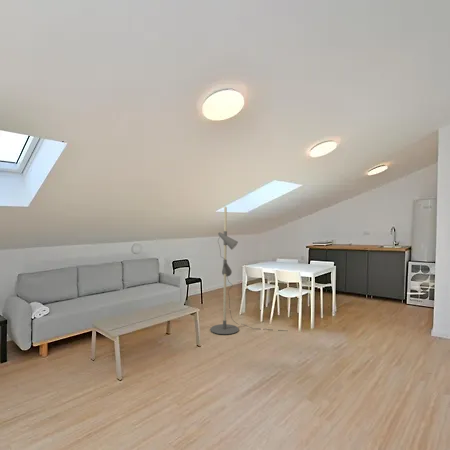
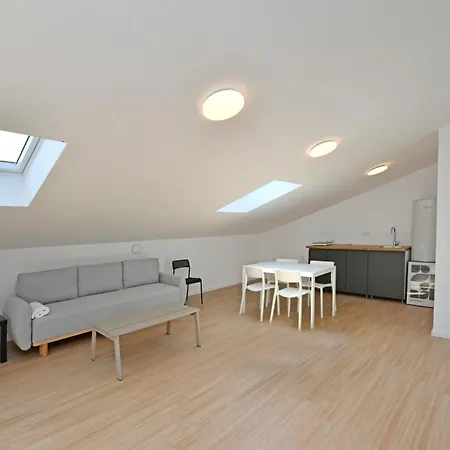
- floor lamp [209,206,287,335]
